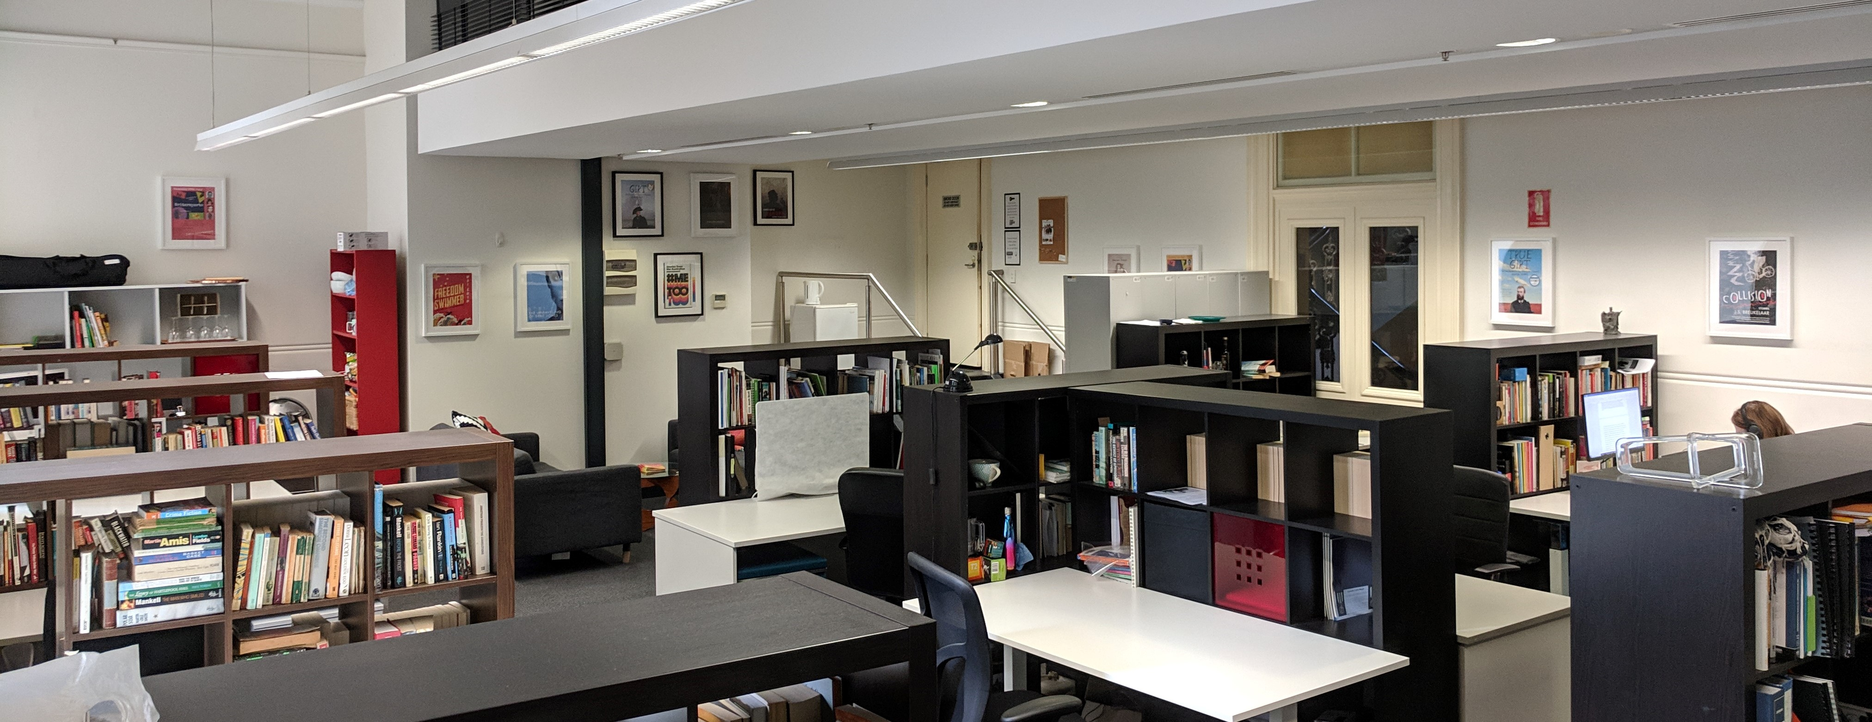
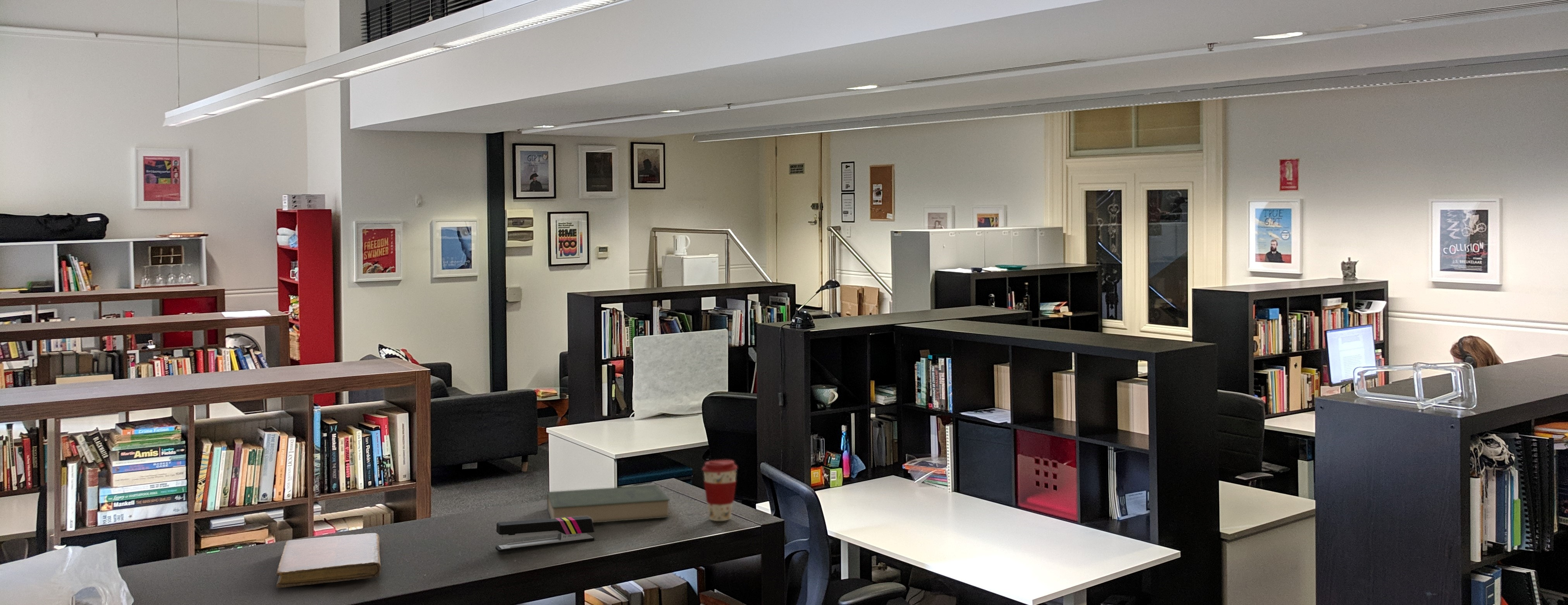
+ coffee cup [702,459,738,521]
+ stapler [495,516,595,553]
+ book [547,485,670,523]
+ notebook [276,533,382,588]
